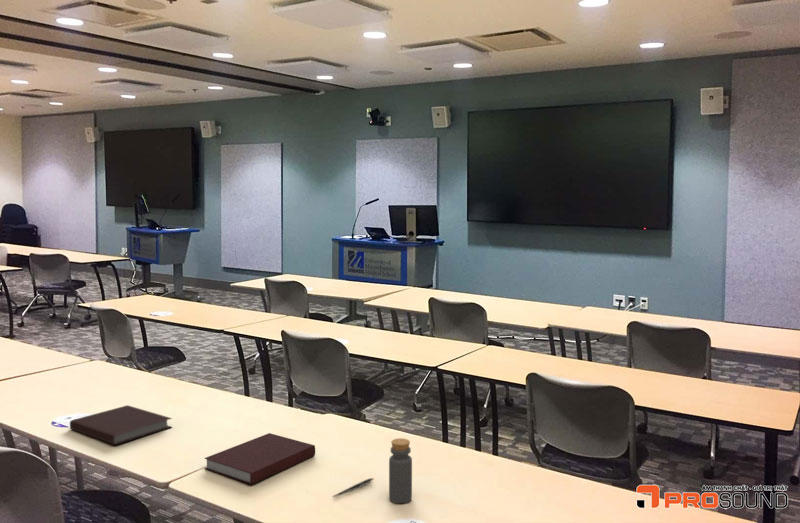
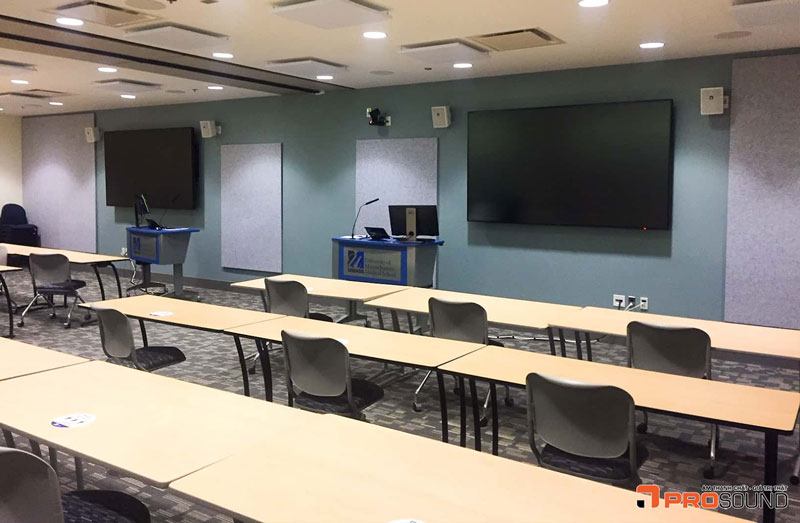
- notebook [204,432,316,485]
- bottle [388,437,413,504]
- pen [332,477,375,498]
- notebook [69,404,173,446]
